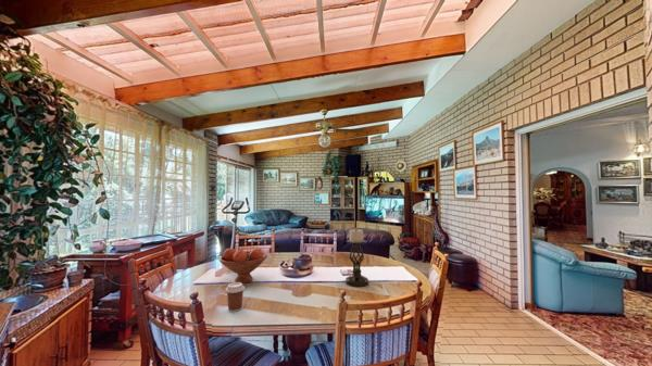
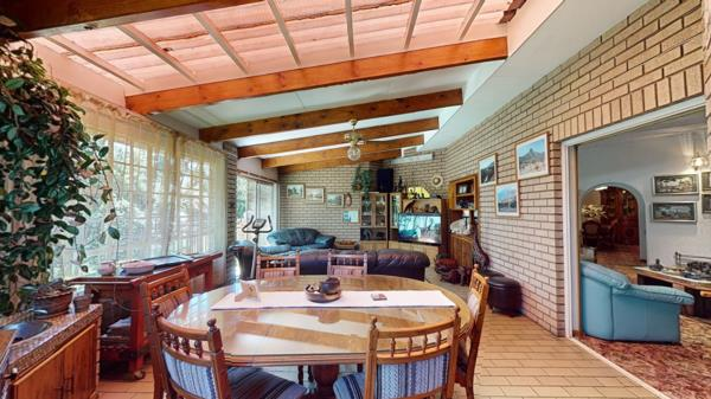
- coffee cup [225,281,246,313]
- candle holder [344,227,369,288]
- fruit bowl [218,248,268,285]
